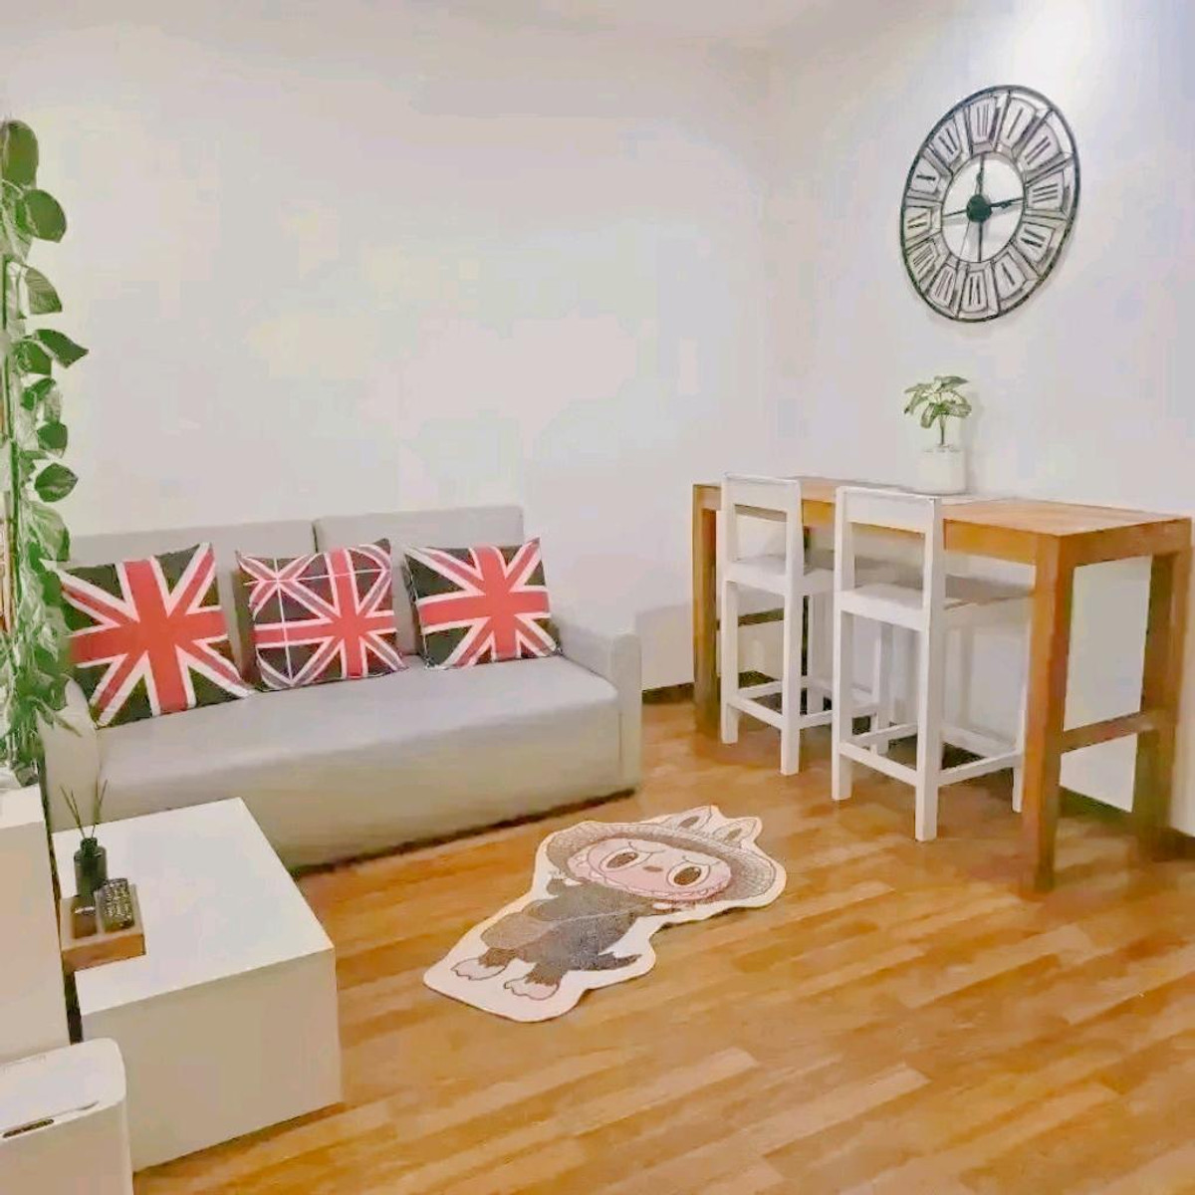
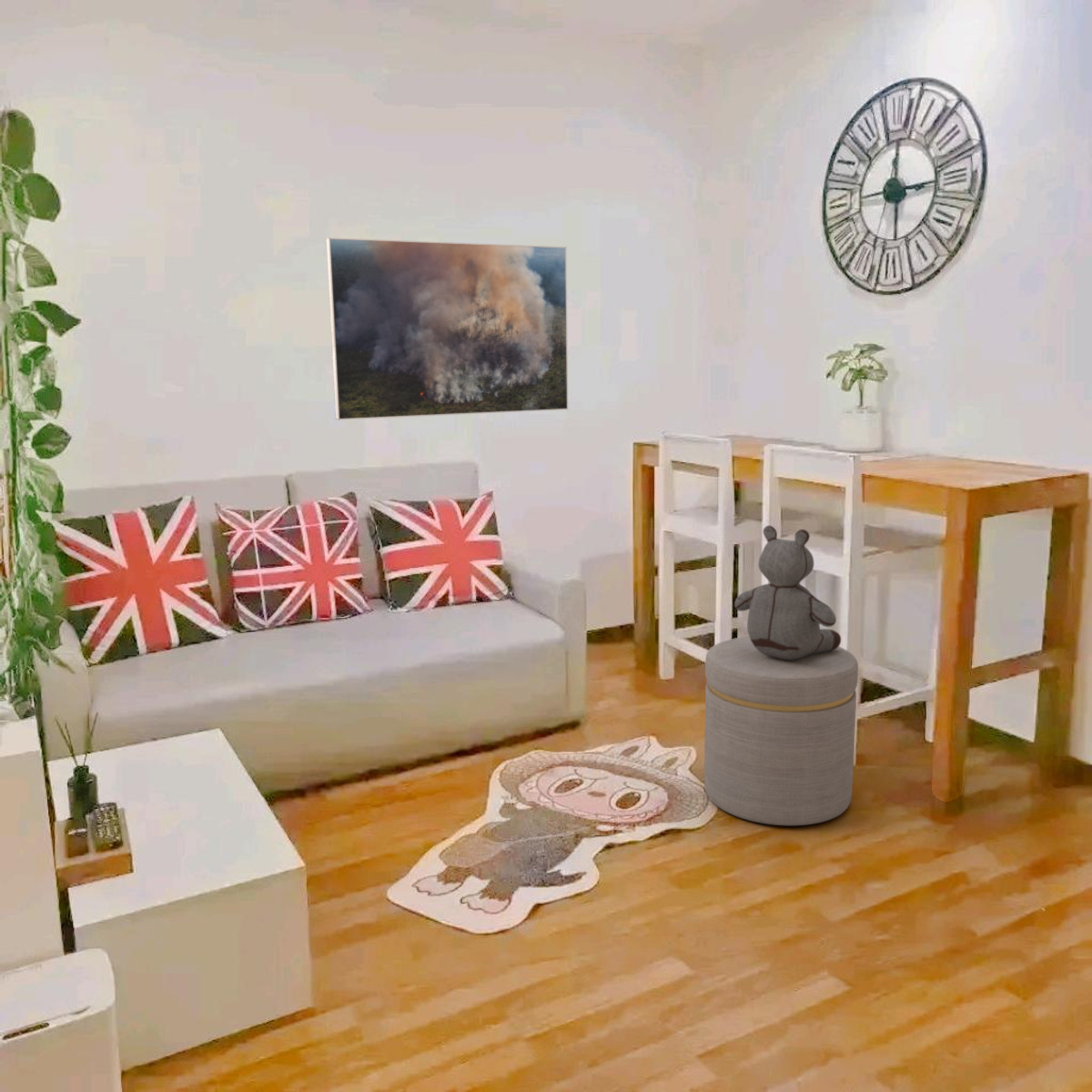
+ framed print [325,237,569,421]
+ stuffed bear [733,525,842,660]
+ ottoman [703,635,859,826]
